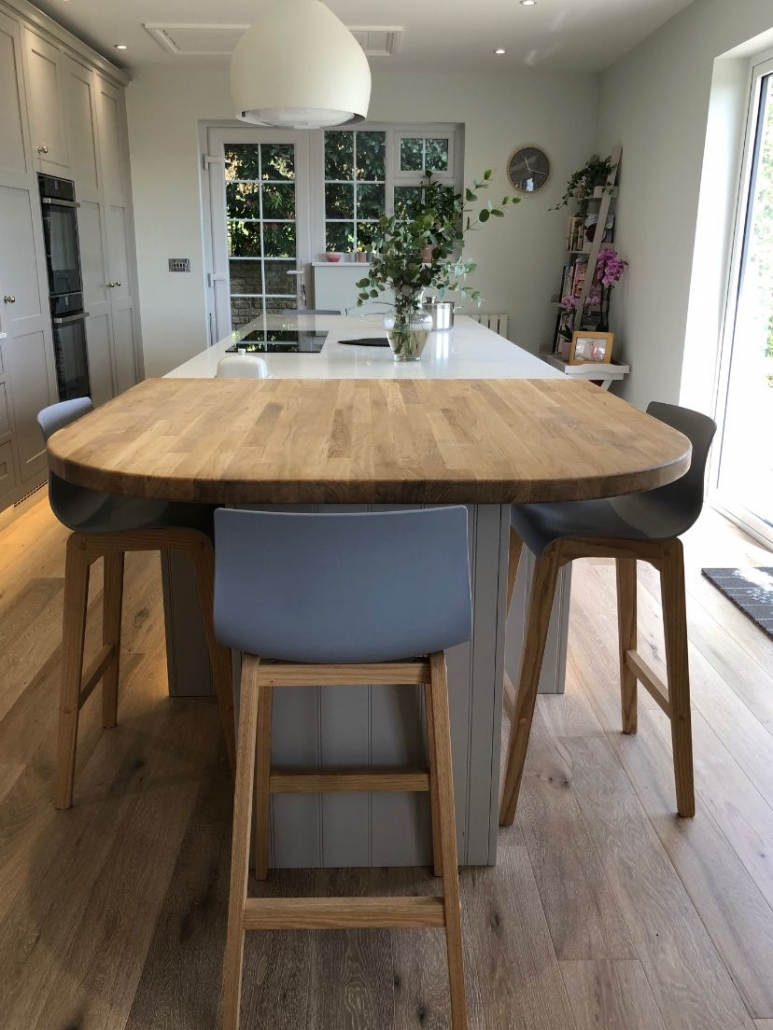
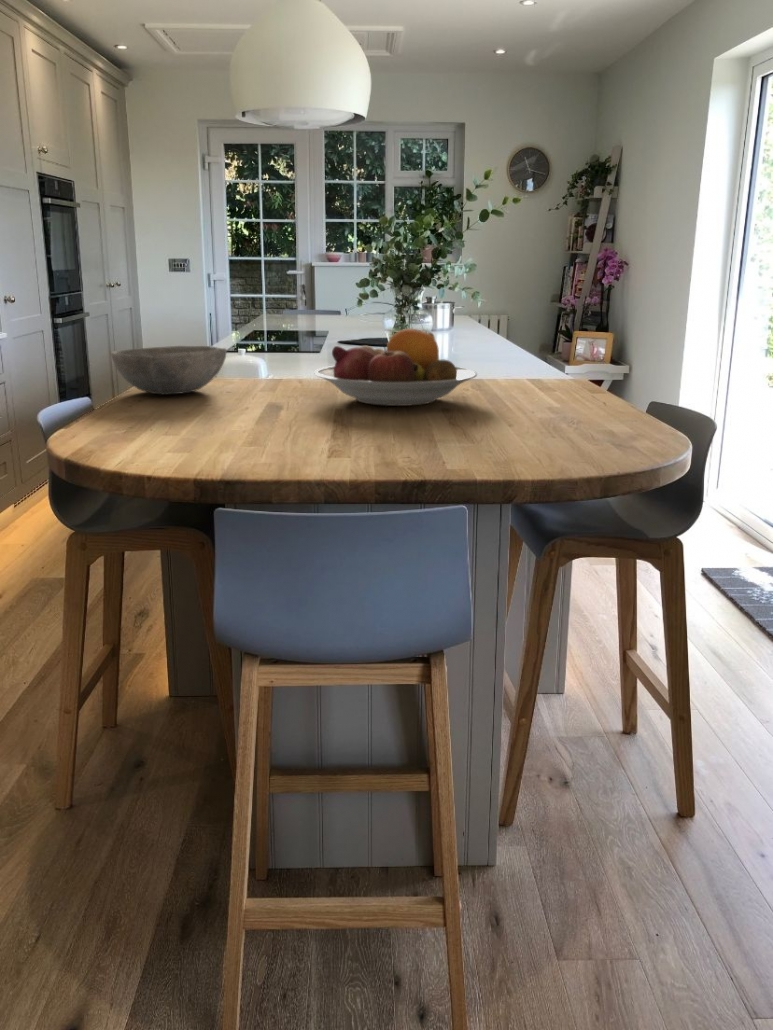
+ fruit bowl [314,328,478,407]
+ bowl [110,345,228,396]
